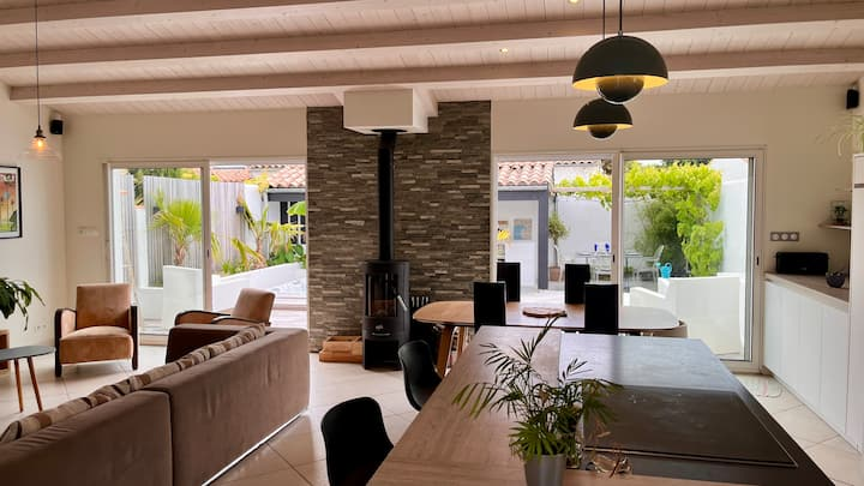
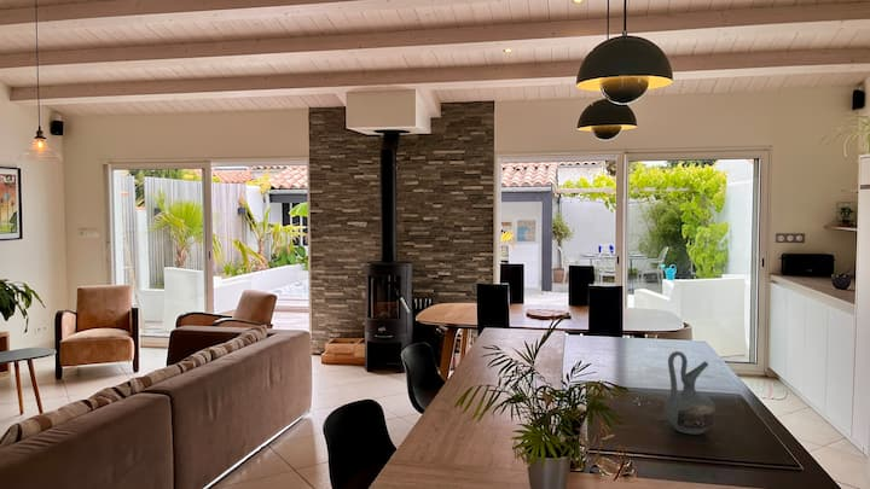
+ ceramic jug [663,350,717,435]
